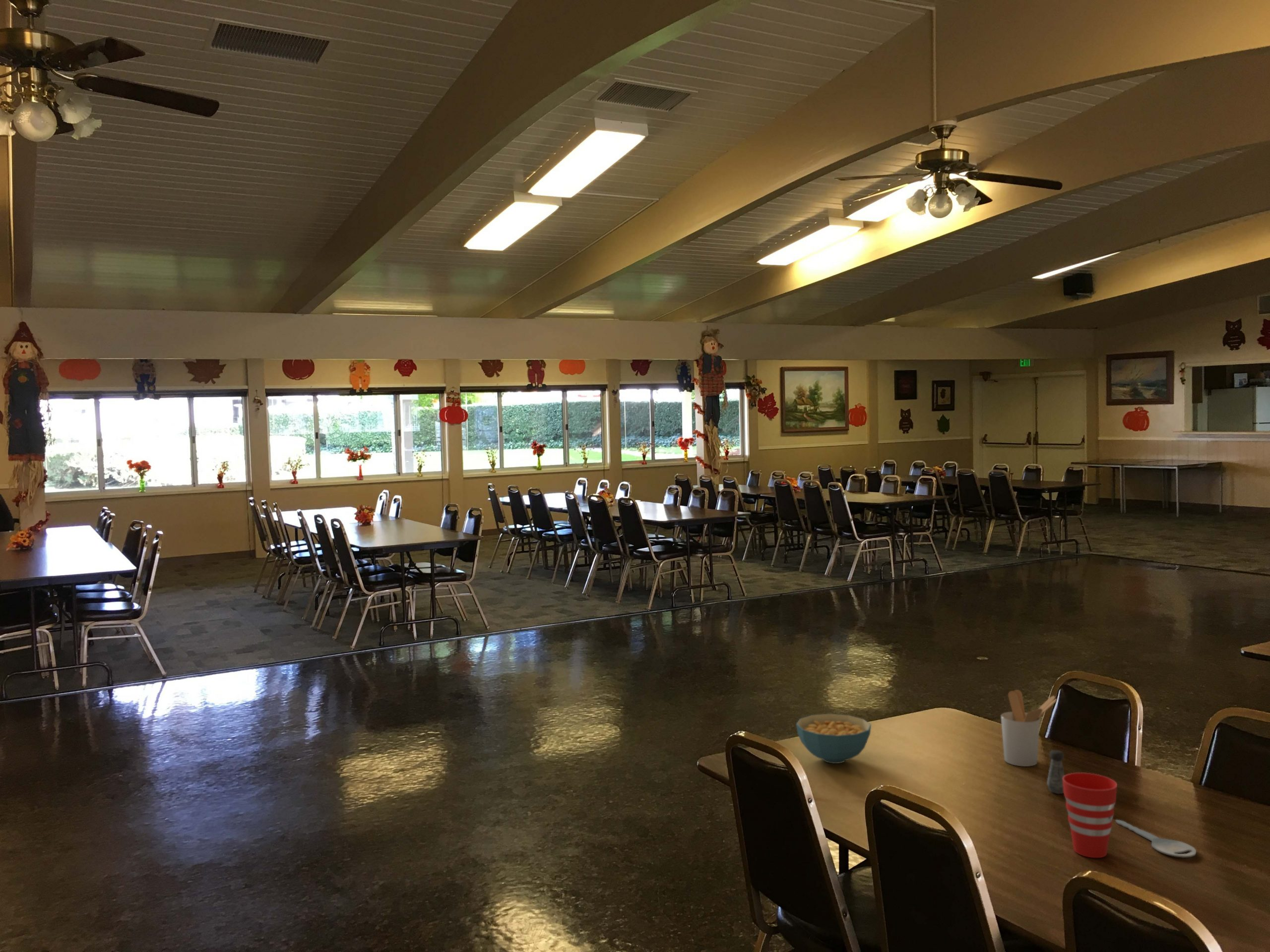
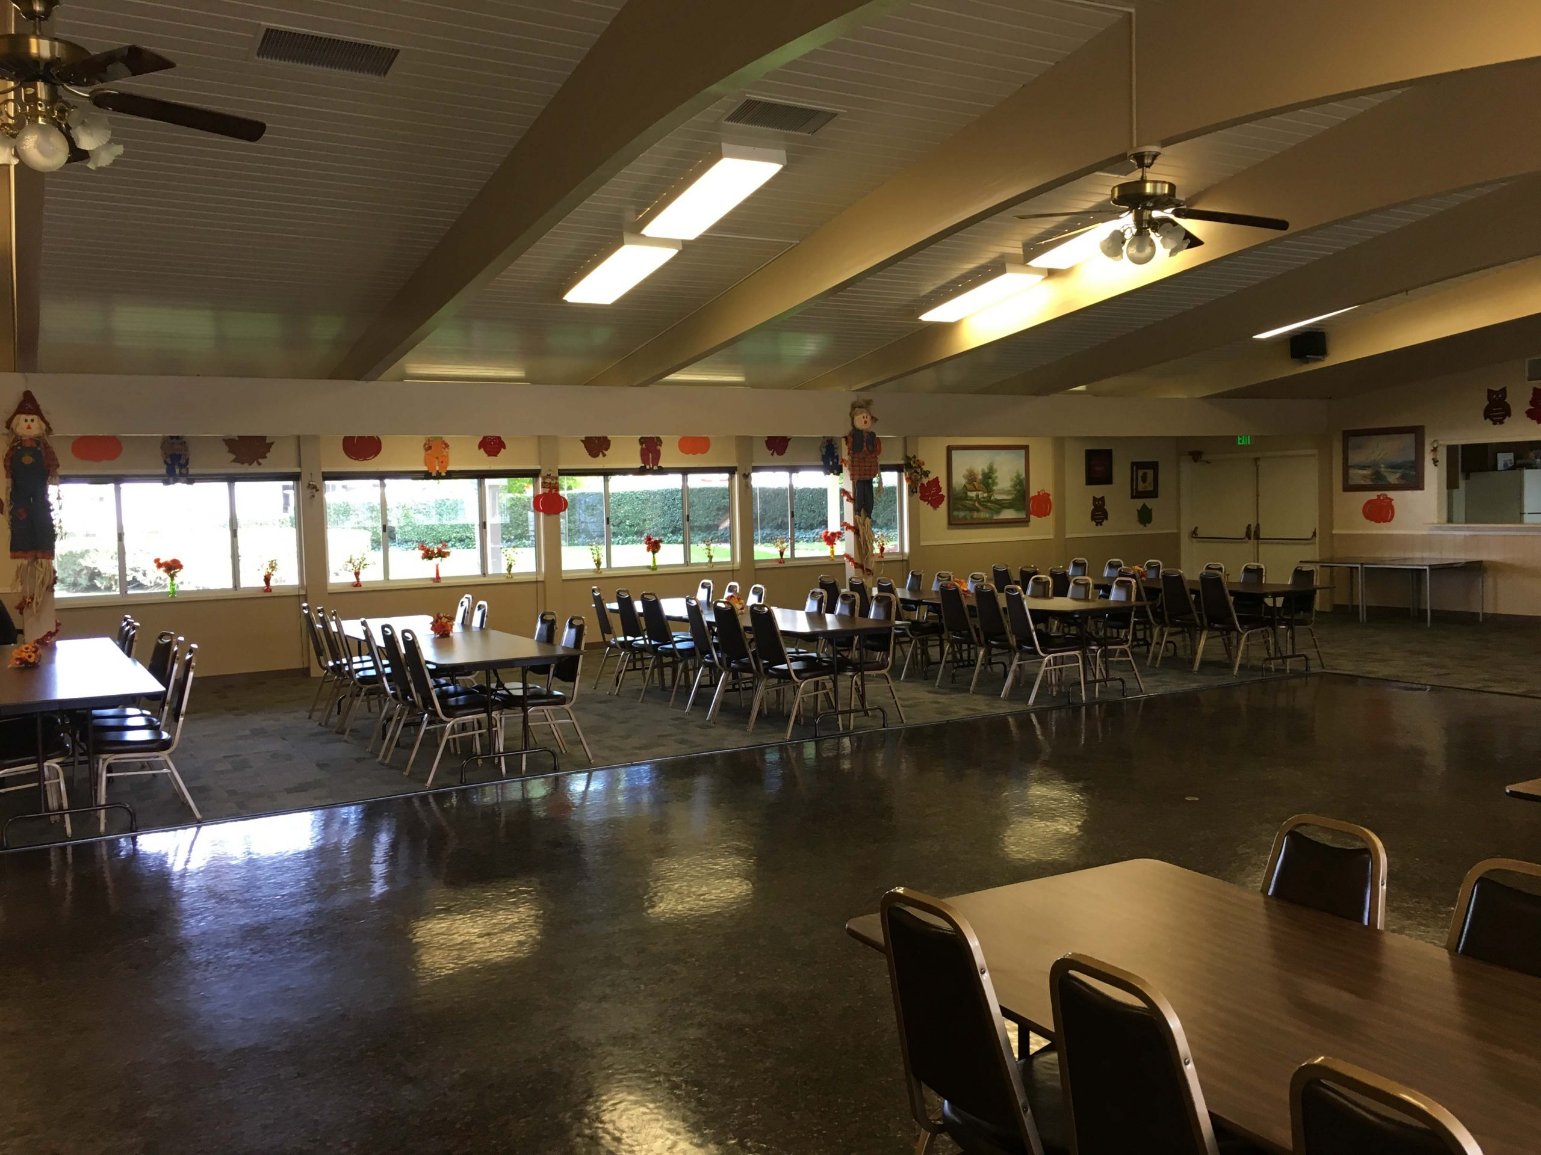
- salt shaker [1046,750,1065,794]
- cup [1063,772,1118,858]
- cereal bowl [796,713,872,764]
- key [1115,819,1197,858]
- utensil holder [1001,689,1057,767]
